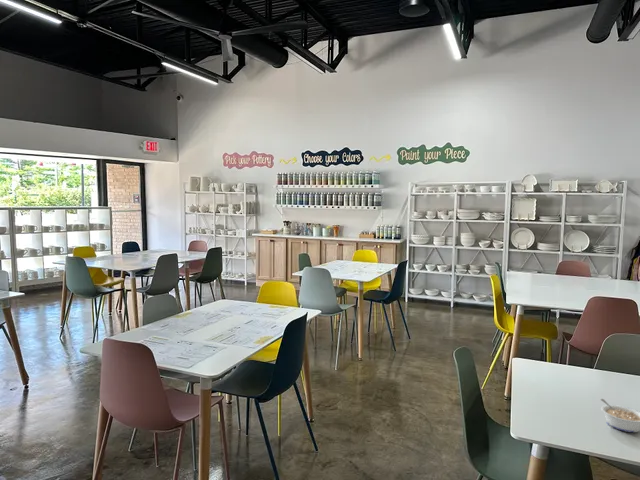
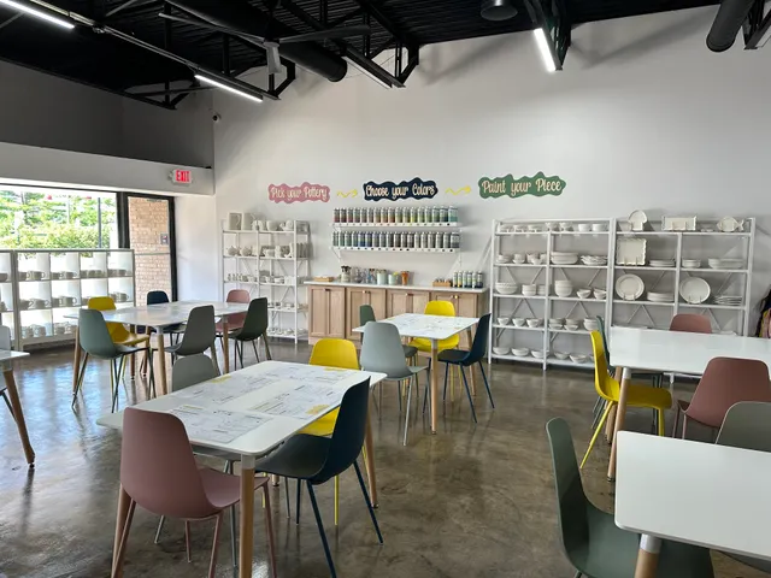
- legume [600,398,640,433]
